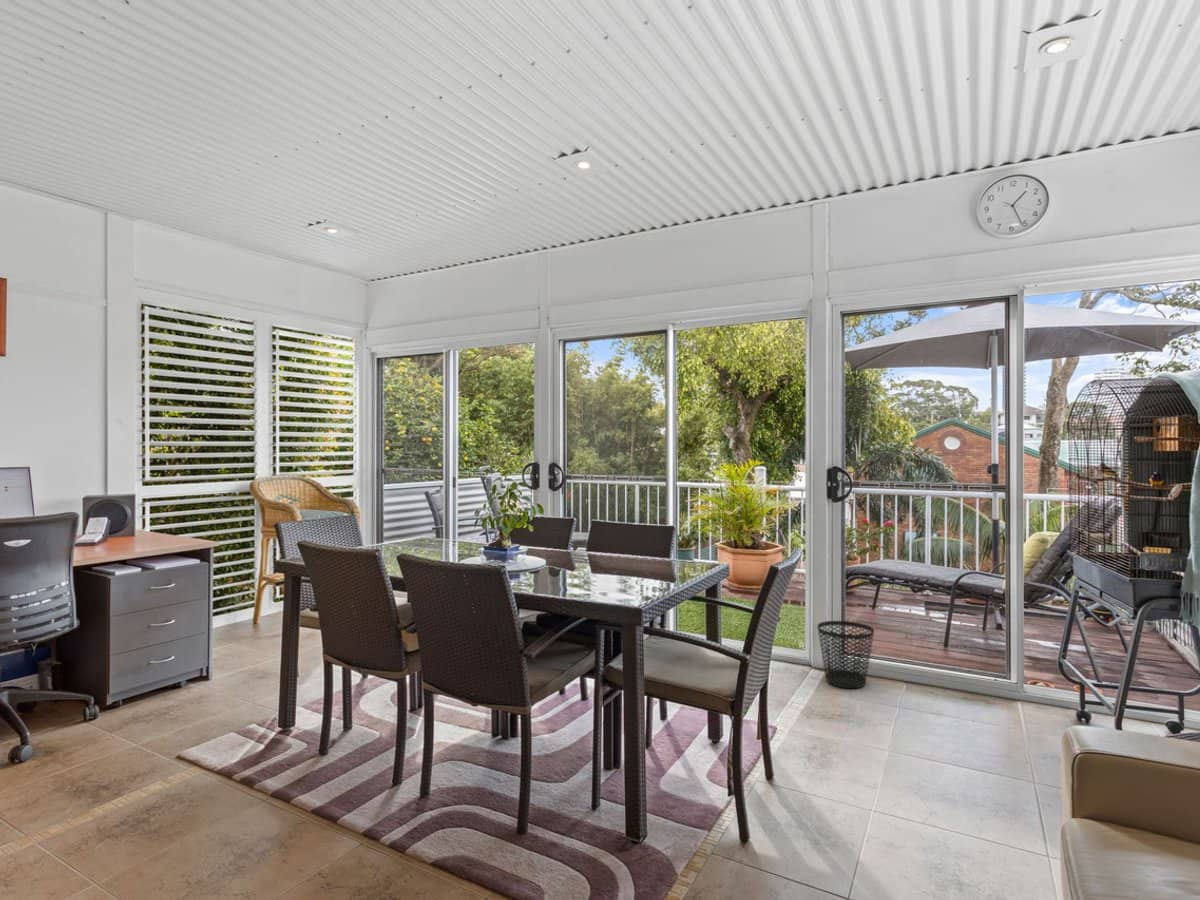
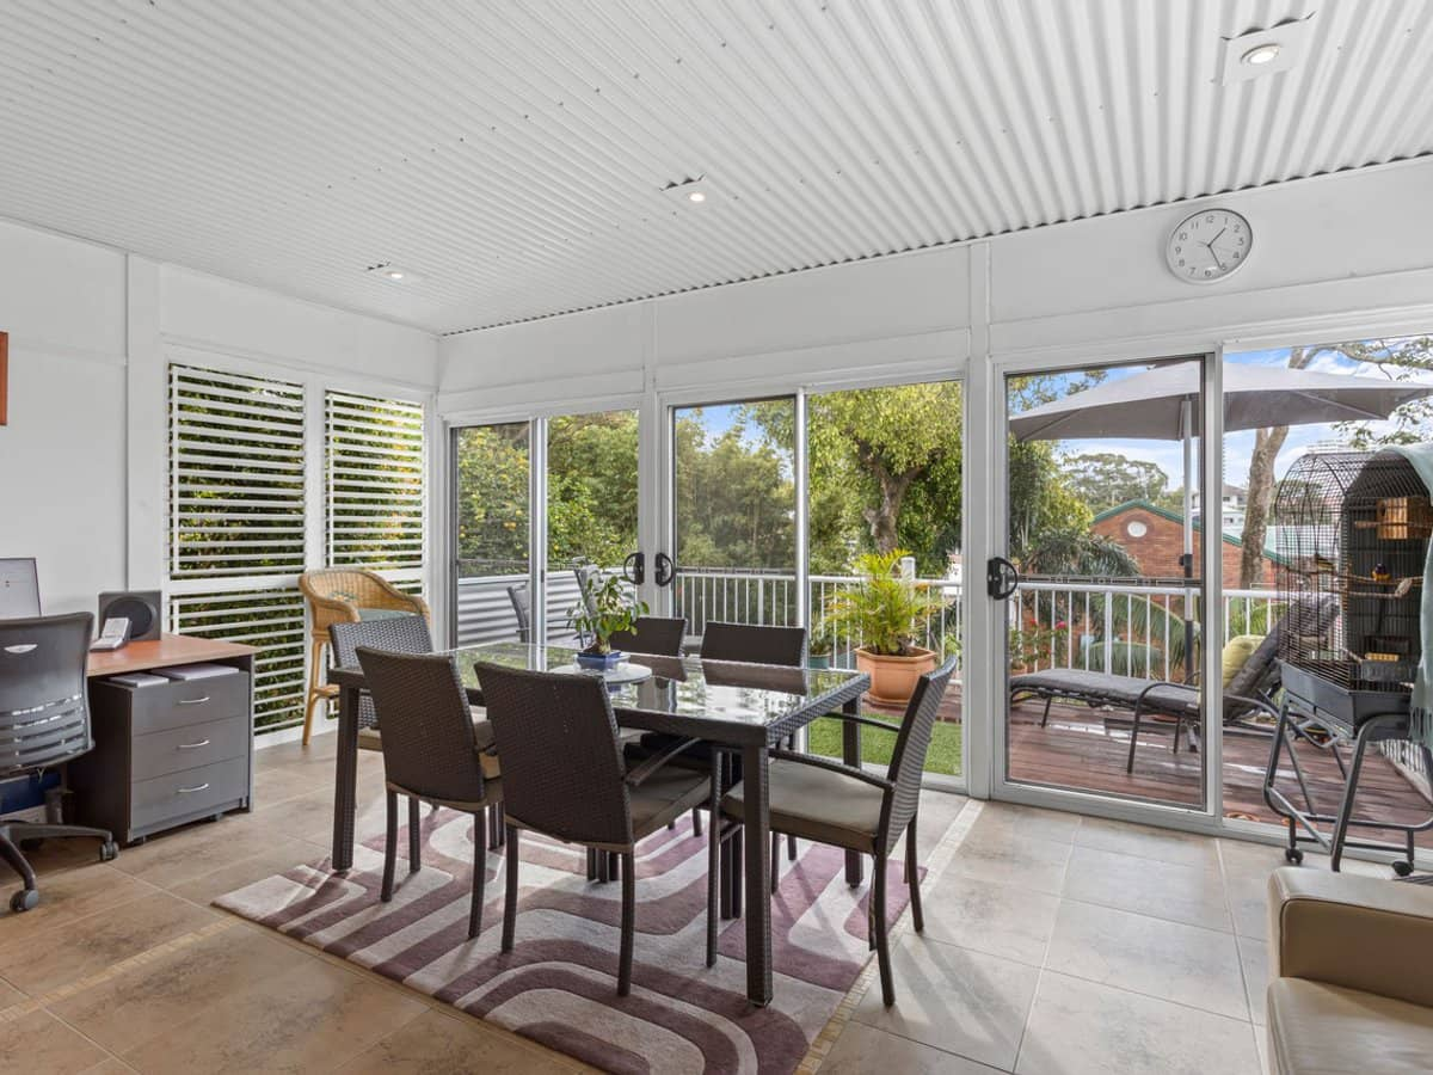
- wastebasket [816,620,875,689]
